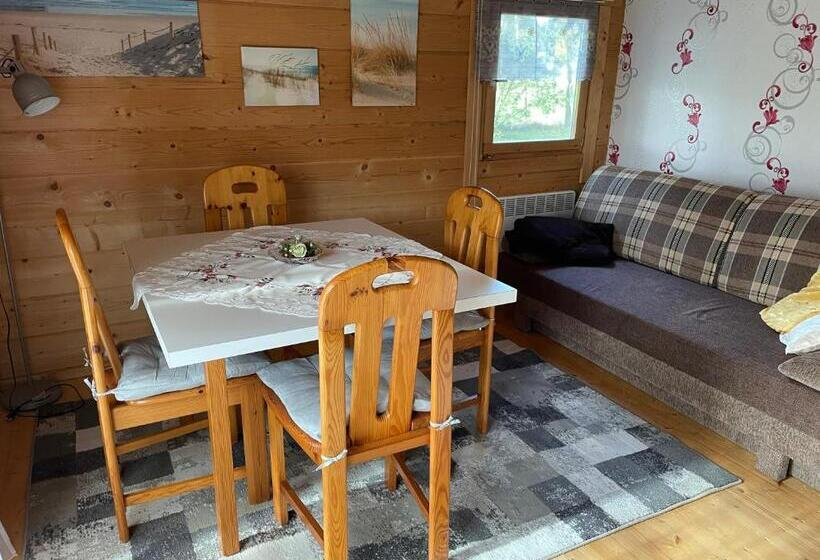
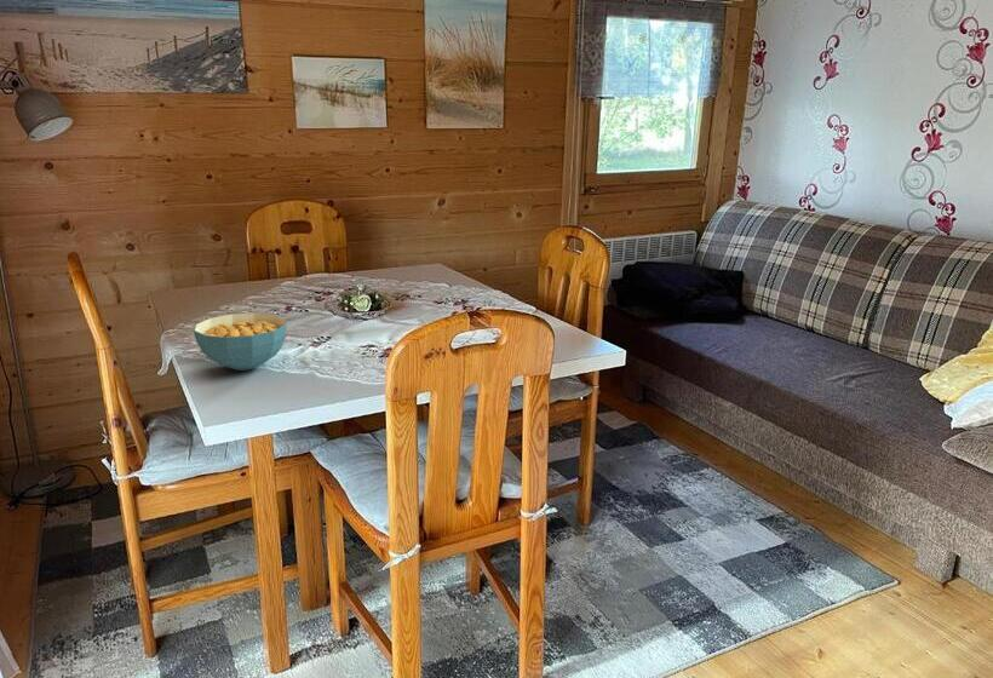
+ cereal bowl [193,311,288,372]
